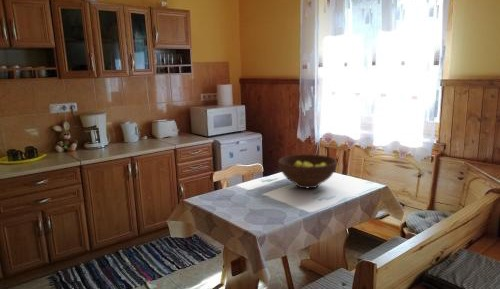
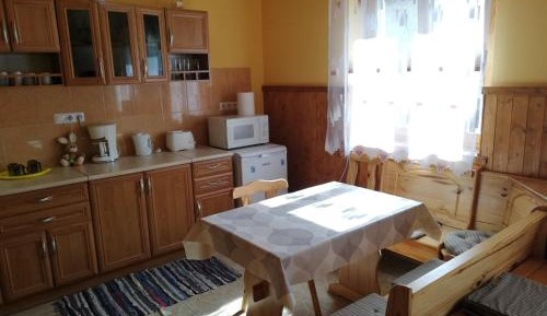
- fruit bowl [278,153,338,189]
